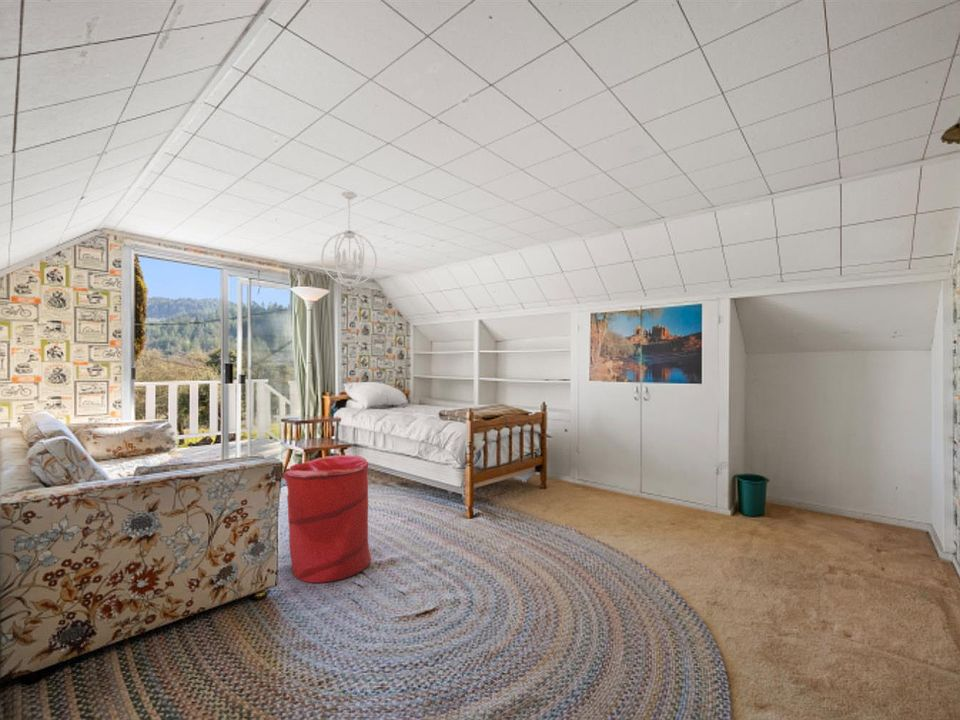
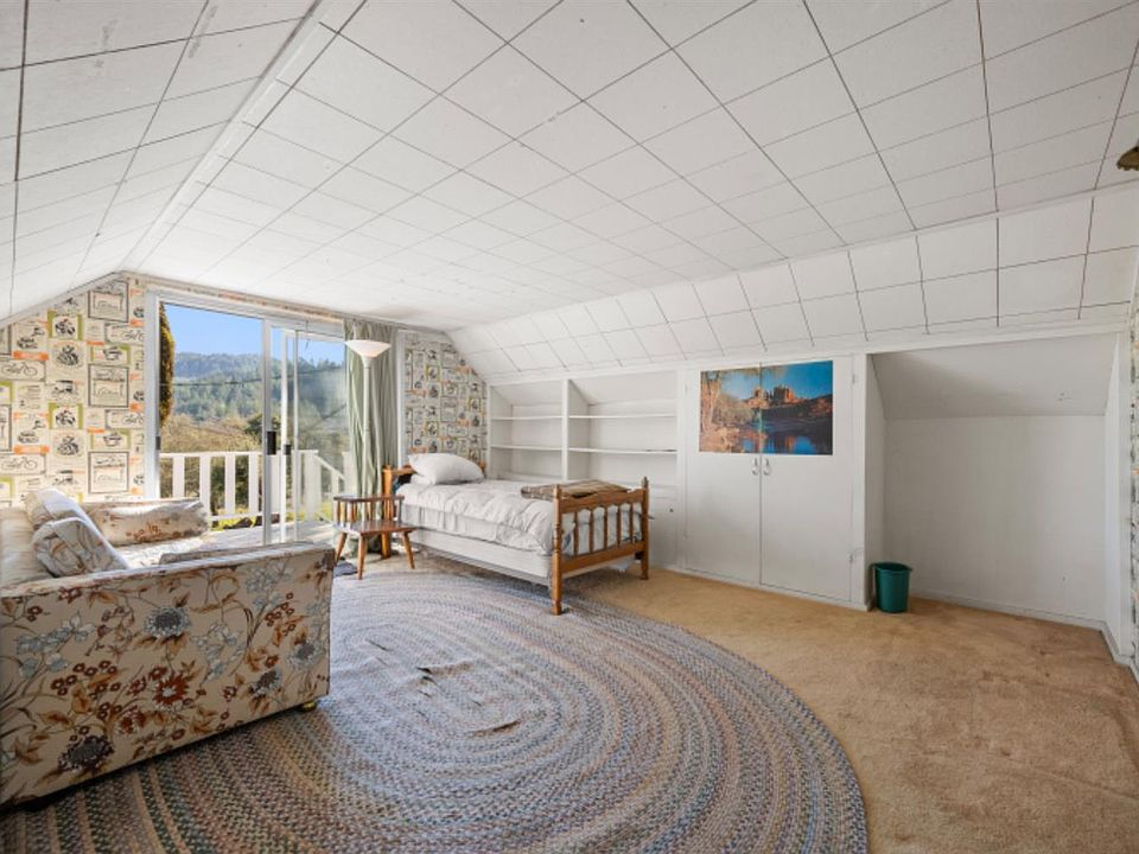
- chandelier [320,191,378,290]
- laundry hamper [282,454,372,584]
